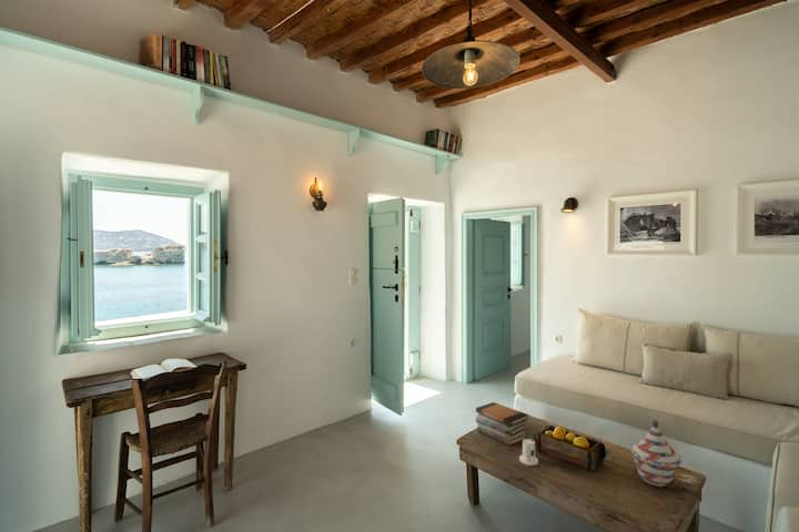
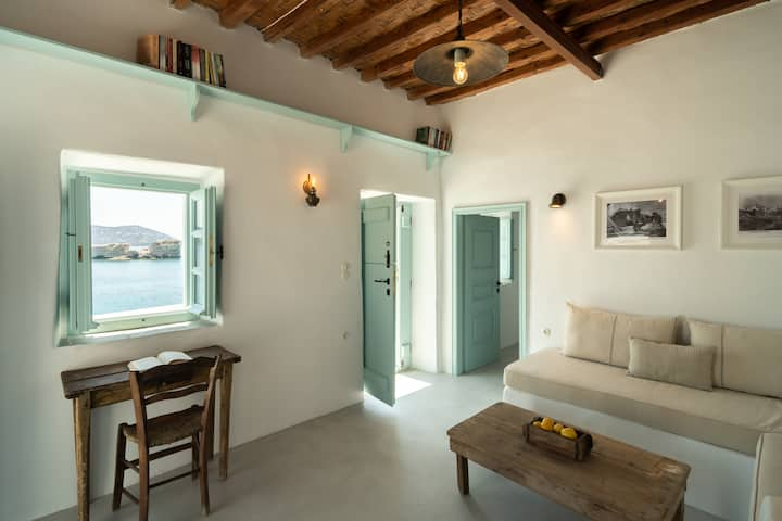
- book stack [475,401,530,447]
- candle [518,437,539,467]
- woven basket [630,419,682,488]
